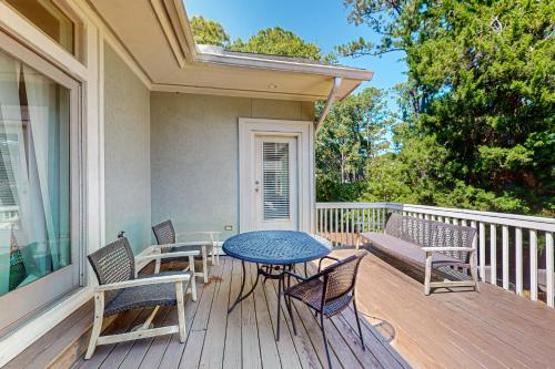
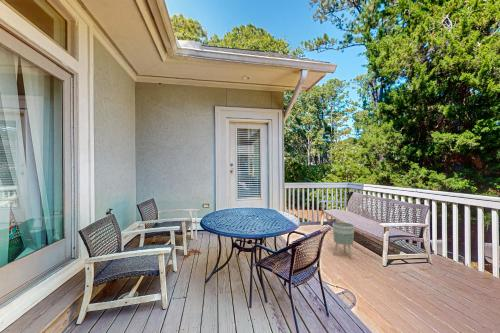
+ planter [331,221,355,260]
